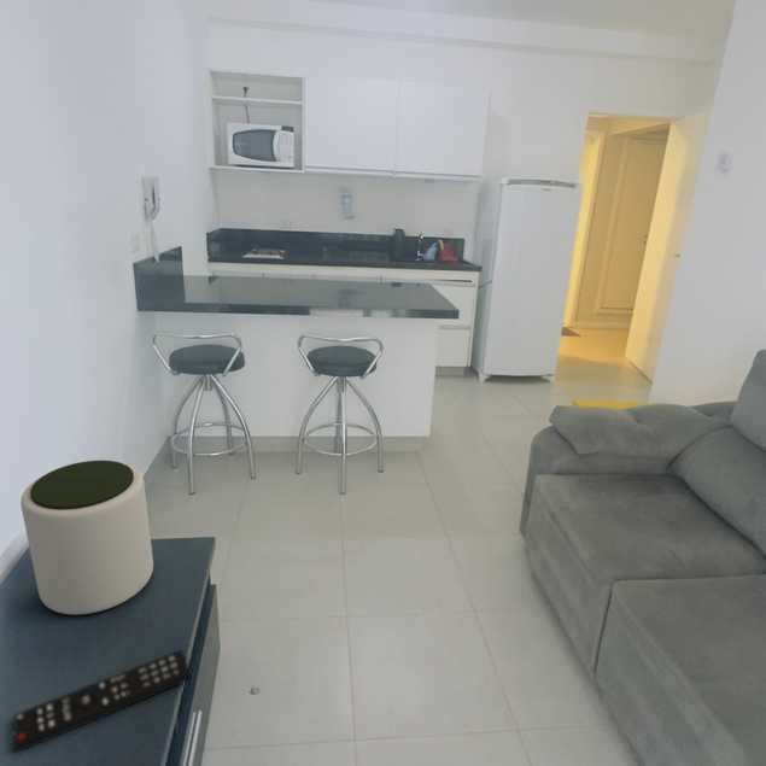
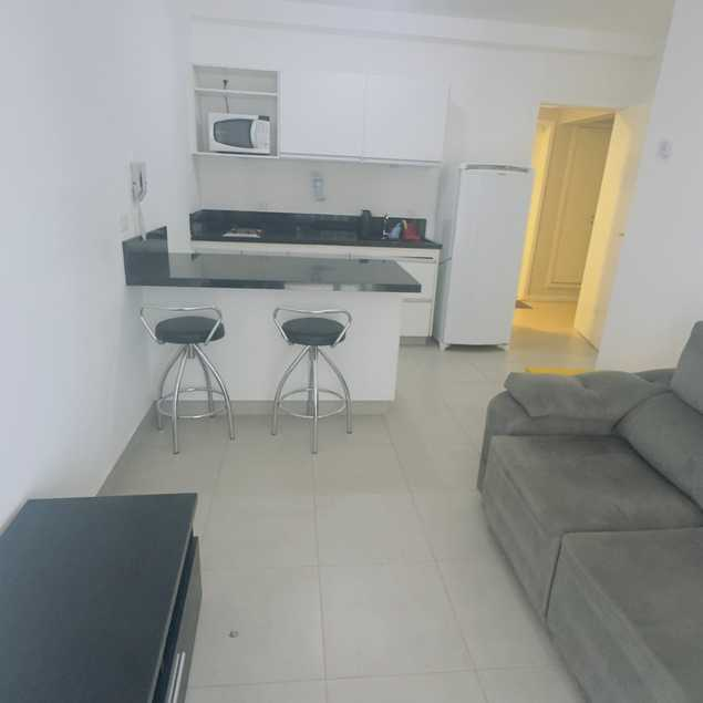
- plant pot [19,460,154,615]
- remote control [12,648,193,754]
